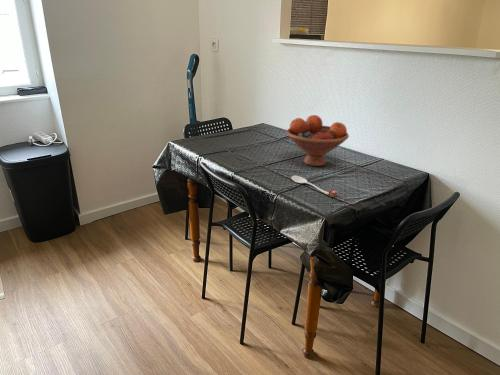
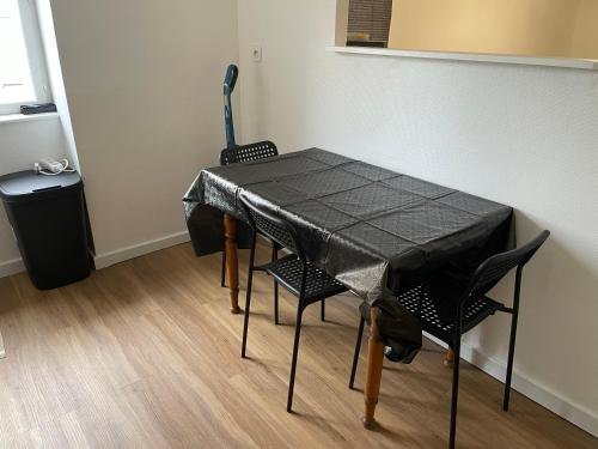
- fruit bowl [285,114,350,167]
- spoon [291,174,339,198]
